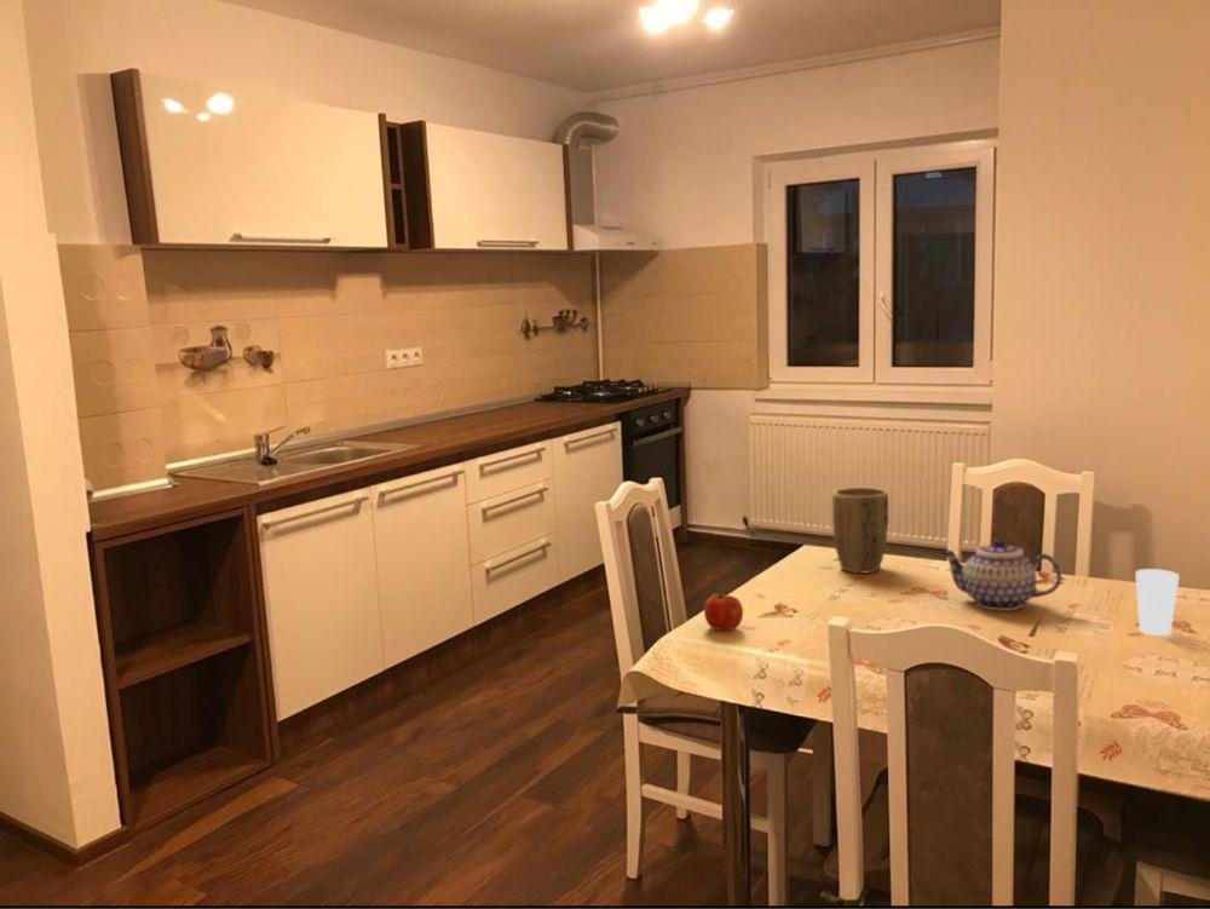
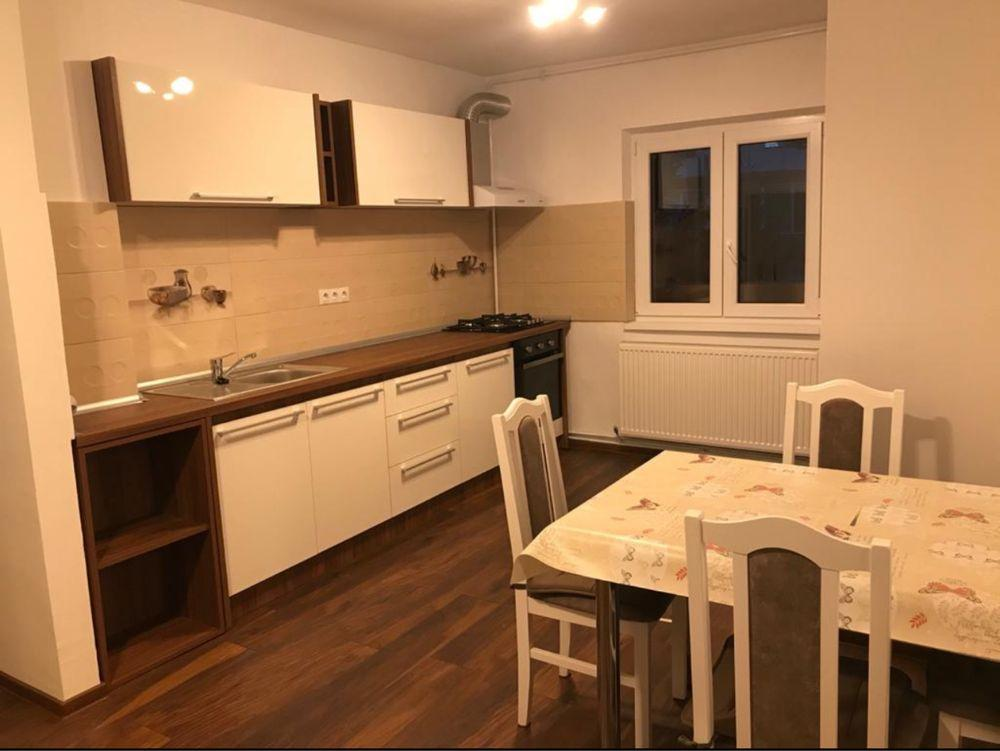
- teapot [940,537,1062,611]
- plant pot [831,487,889,575]
- fruit [703,591,744,632]
- cup [1134,568,1180,637]
